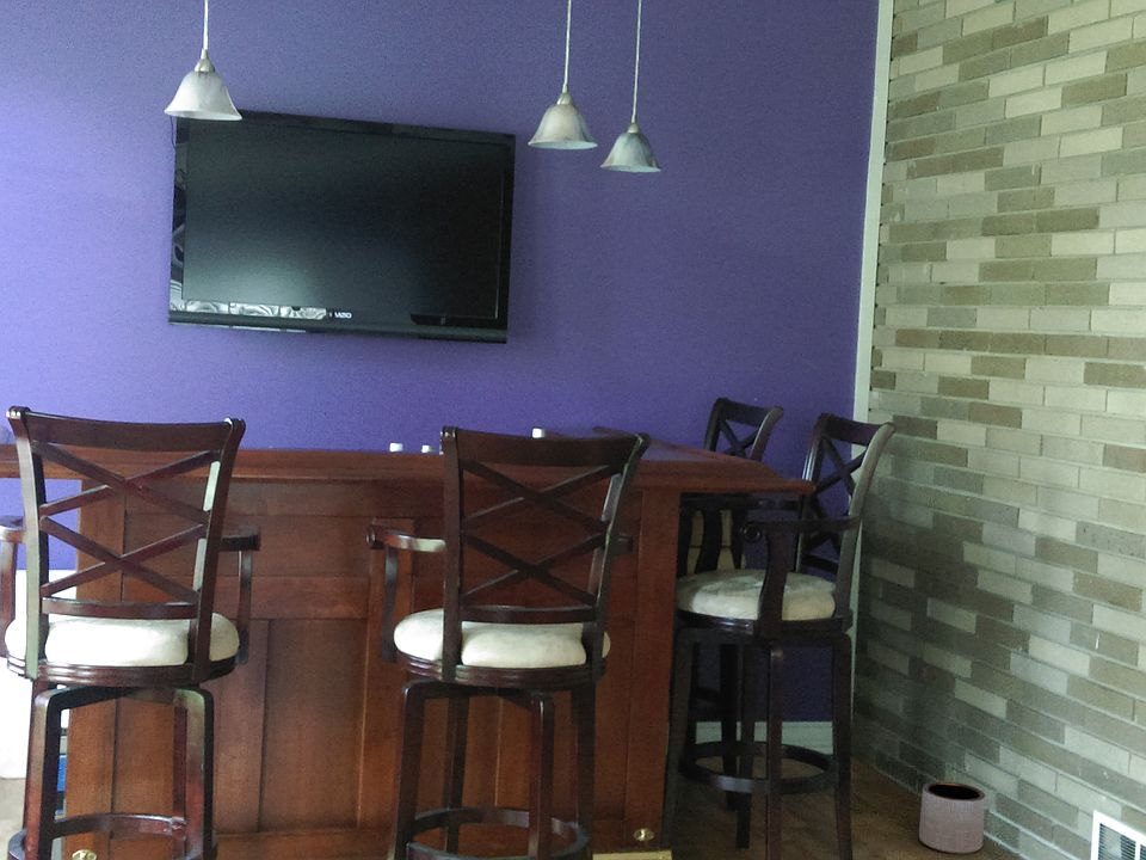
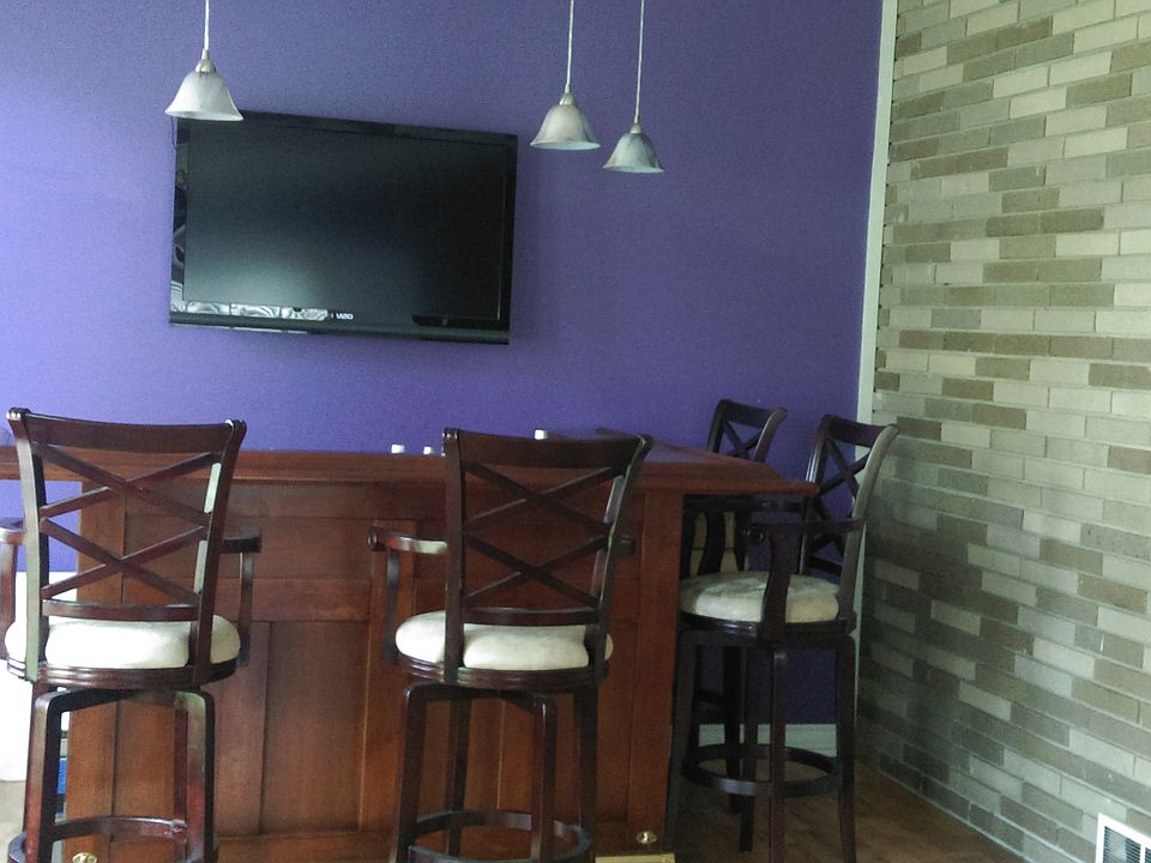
- planter [918,780,986,855]
